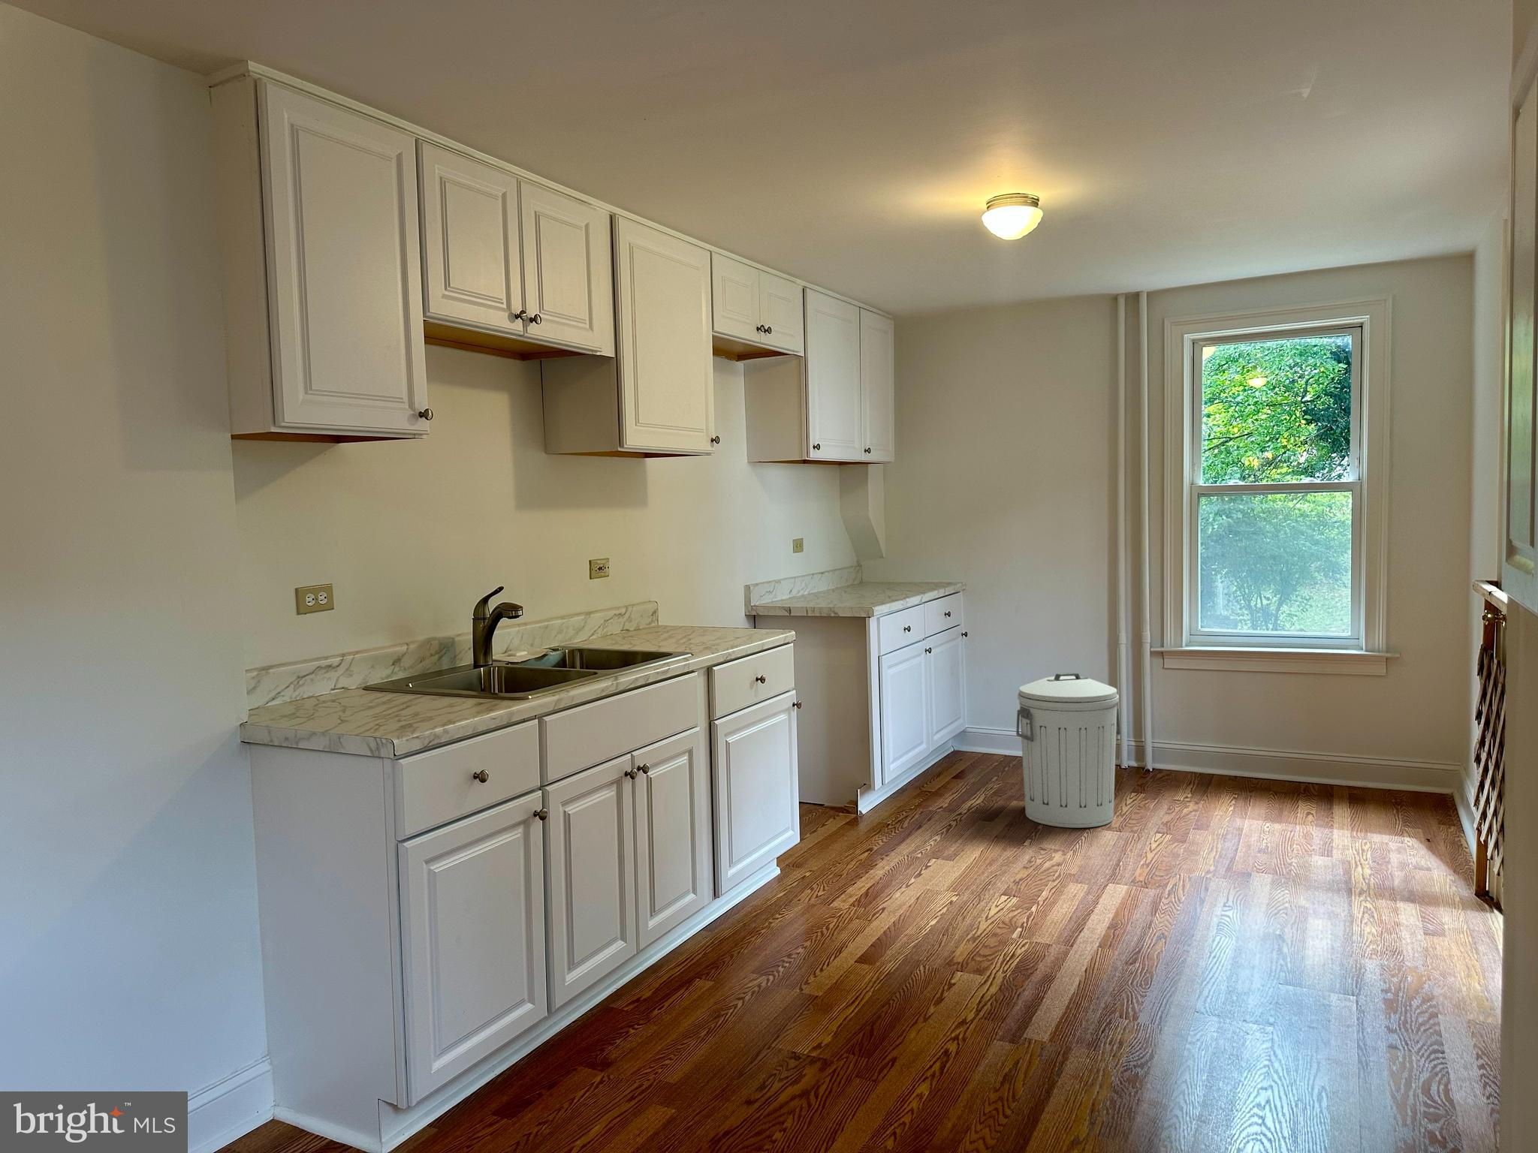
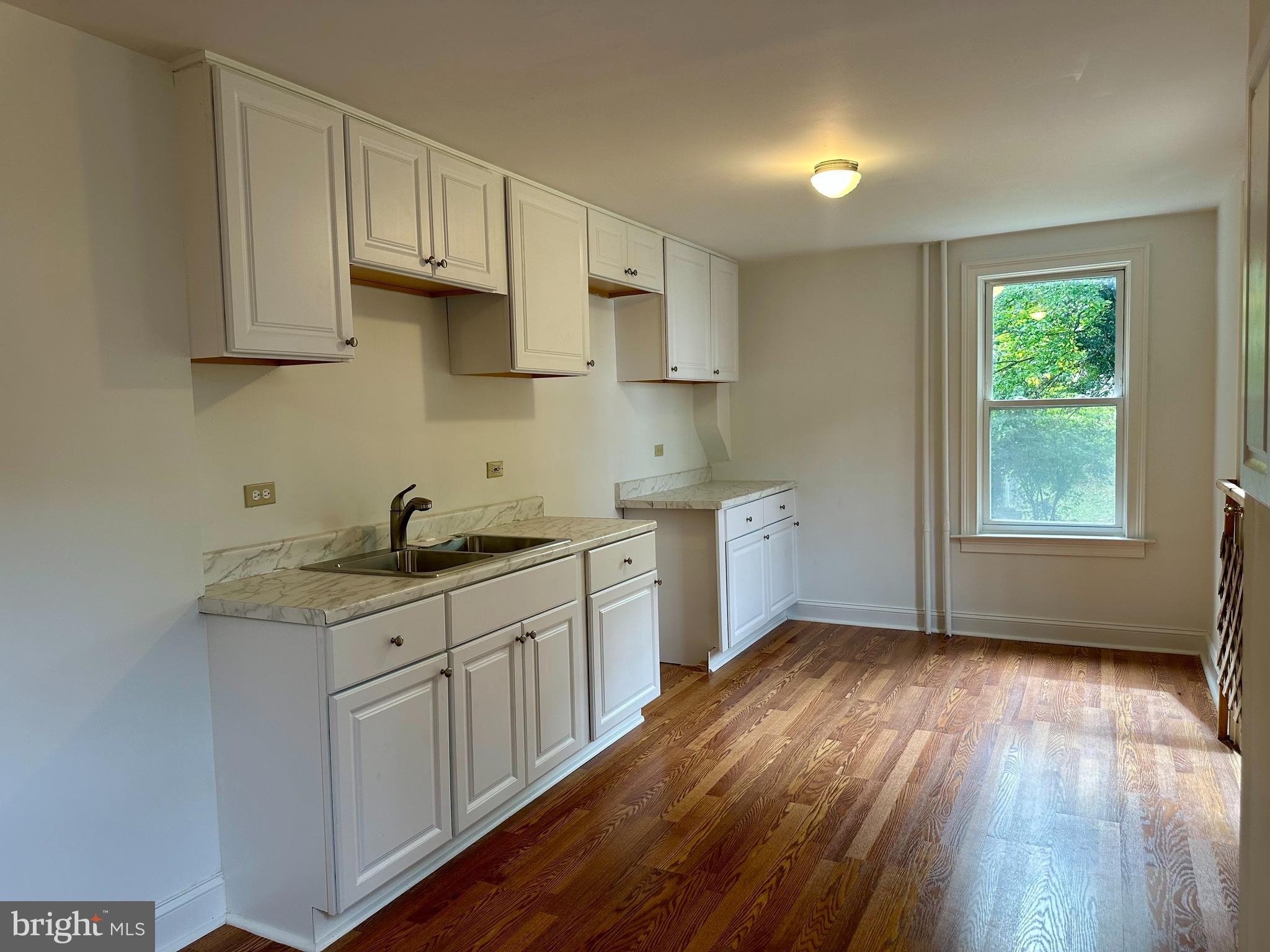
- trash can [1015,672,1121,828]
